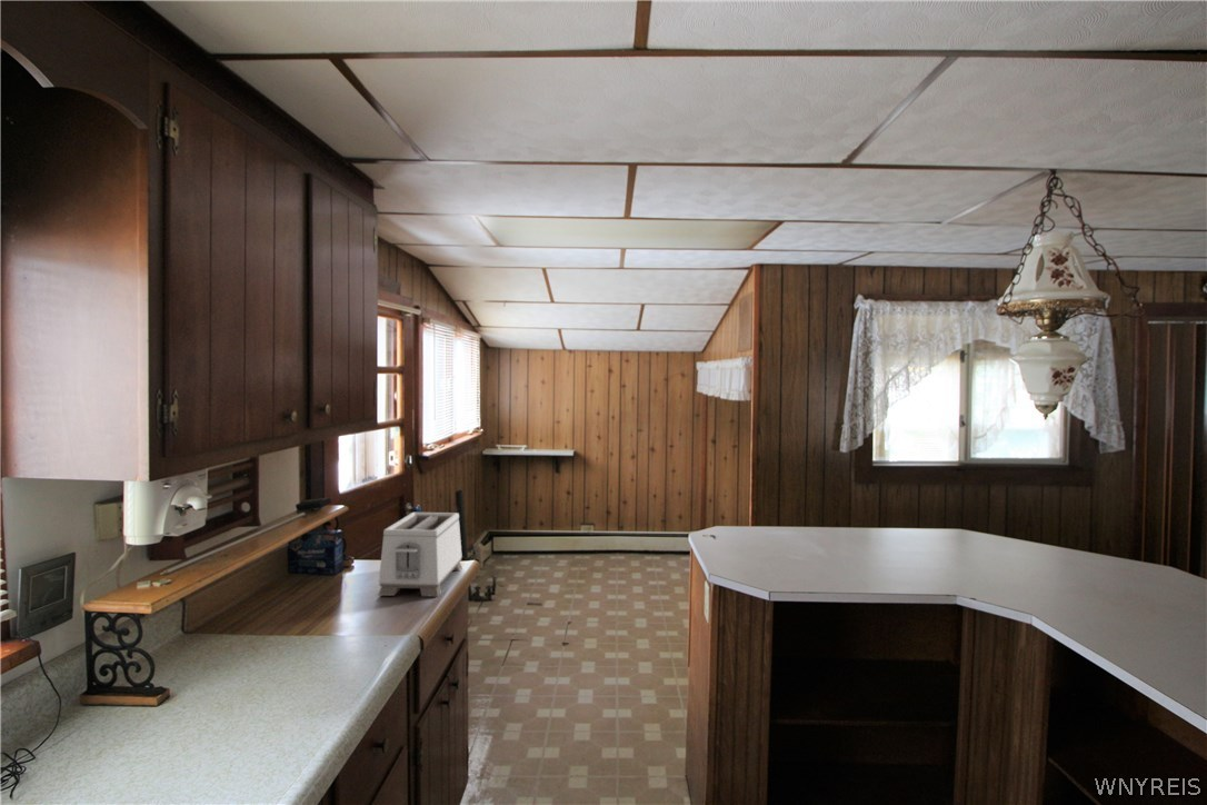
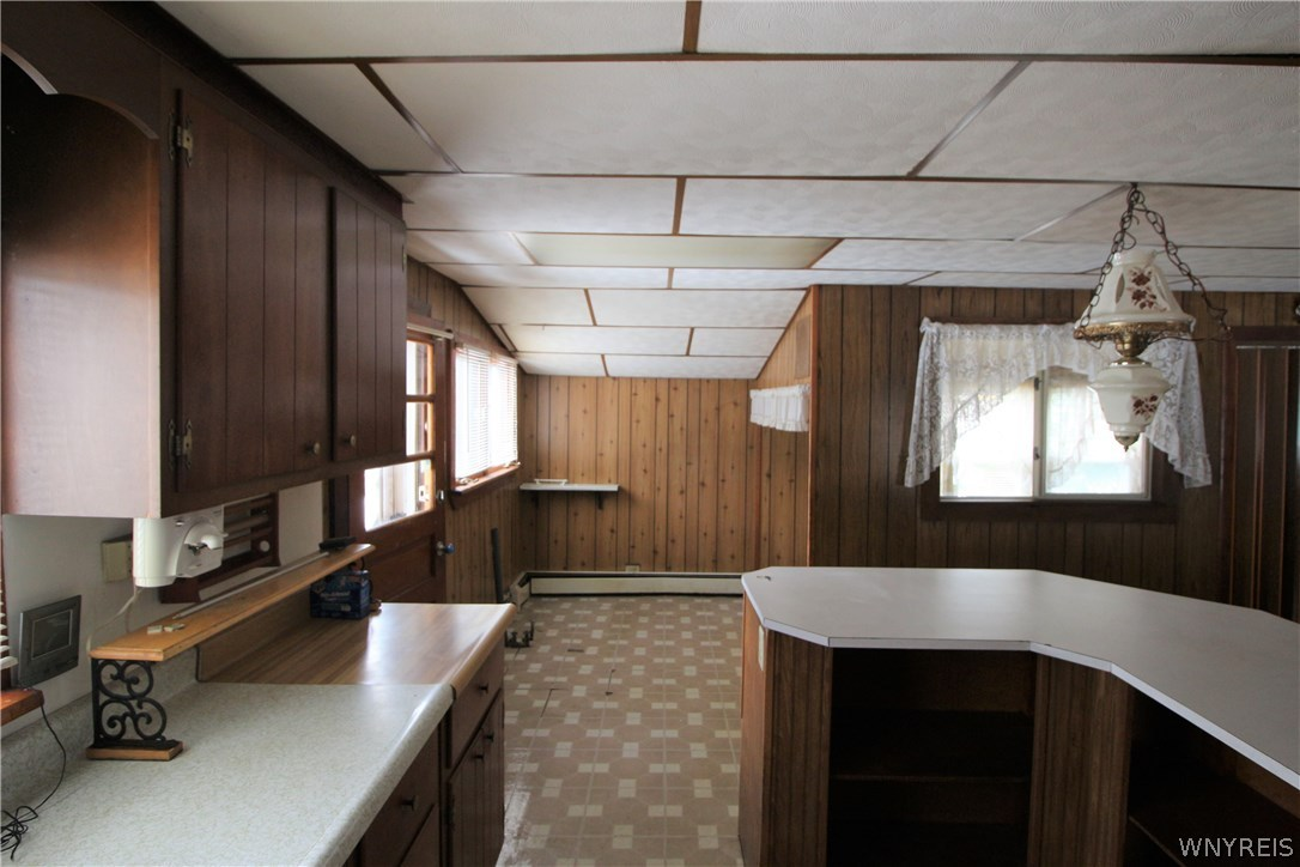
- toaster [377,511,463,598]
